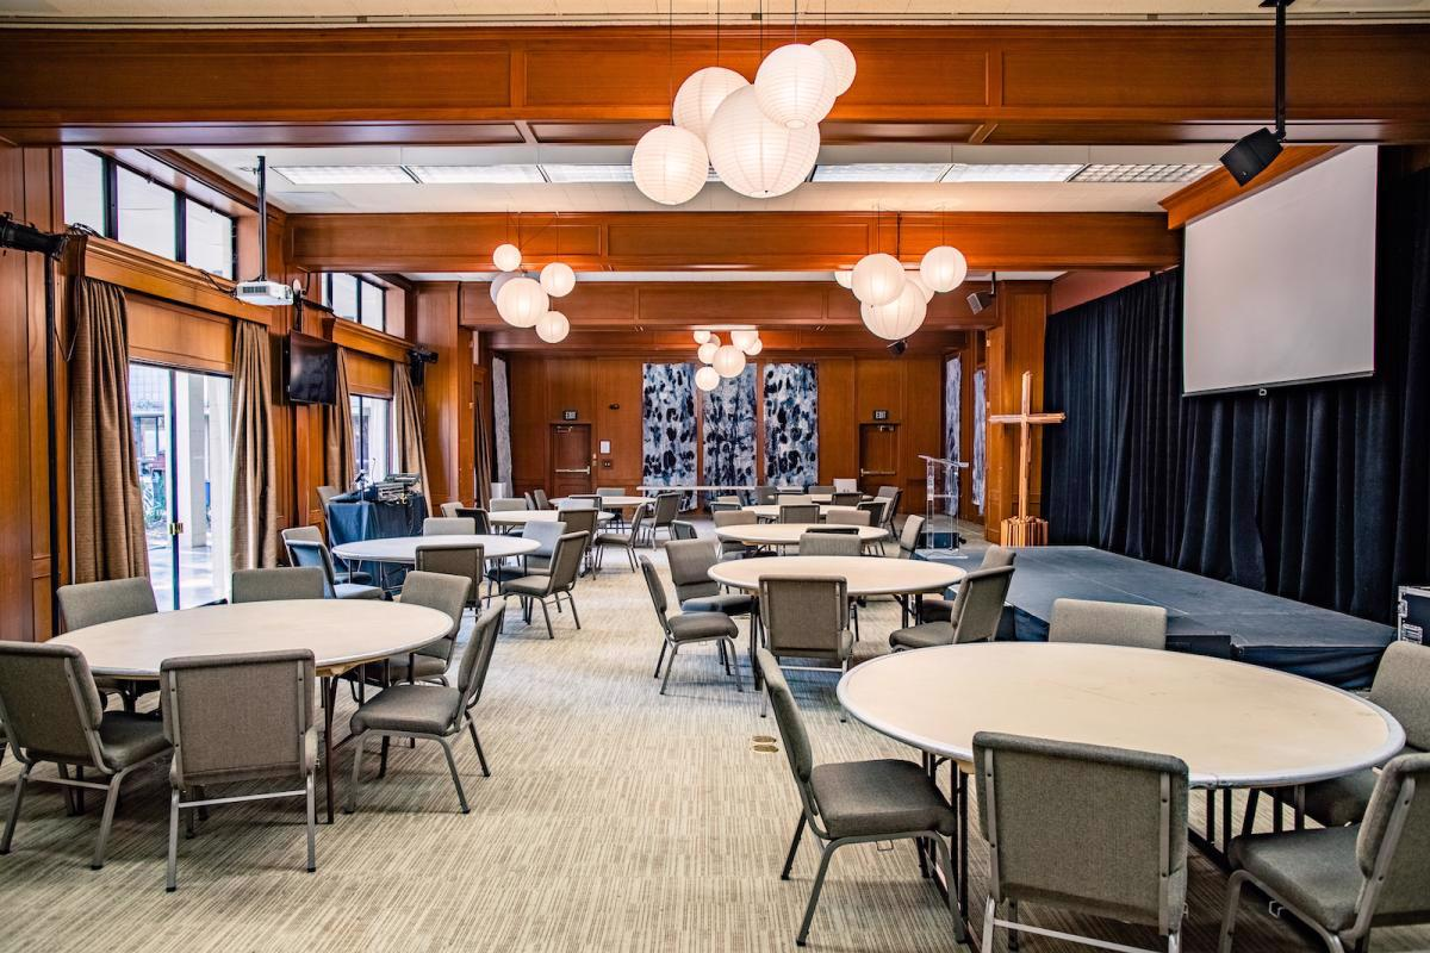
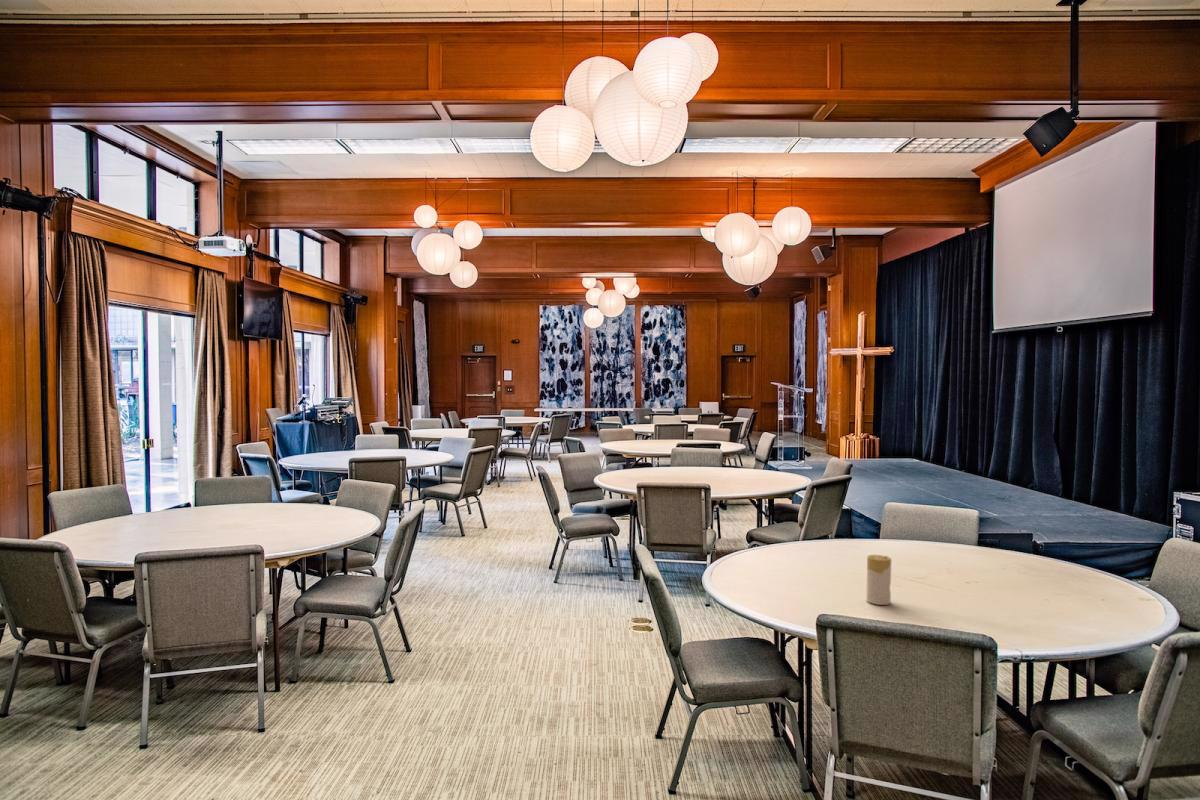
+ candle [865,554,892,606]
